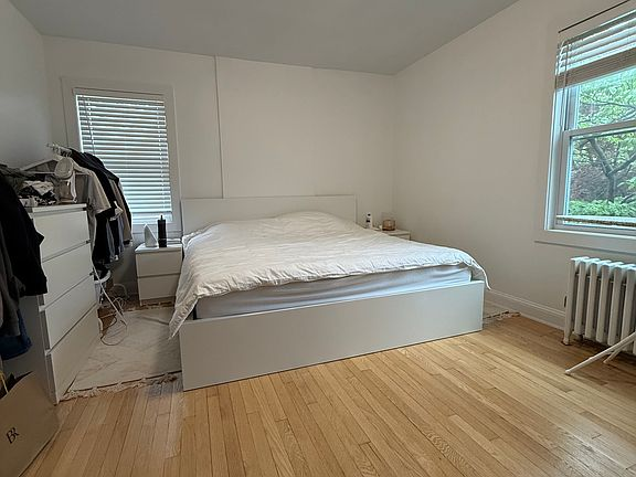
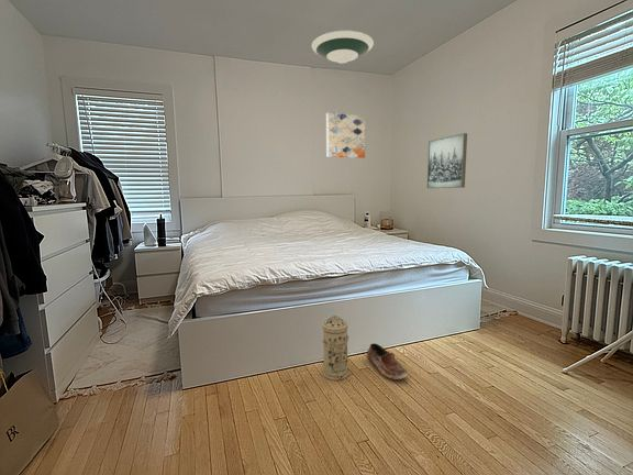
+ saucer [311,30,375,65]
+ shoe [366,343,409,380]
+ water filter [321,312,349,382]
+ wall art [325,112,366,159]
+ wall art [426,132,468,189]
